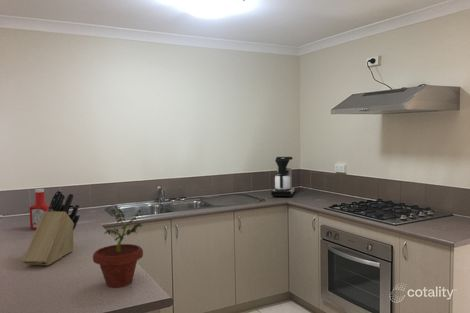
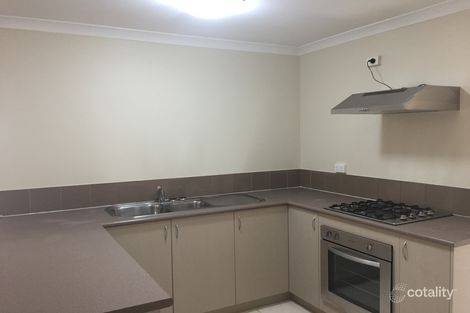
- knife block [22,190,81,266]
- coffee maker [270,156,296,198]
- potted plant [92,205,144,288]
- soap bottle [28,188,50,230]
